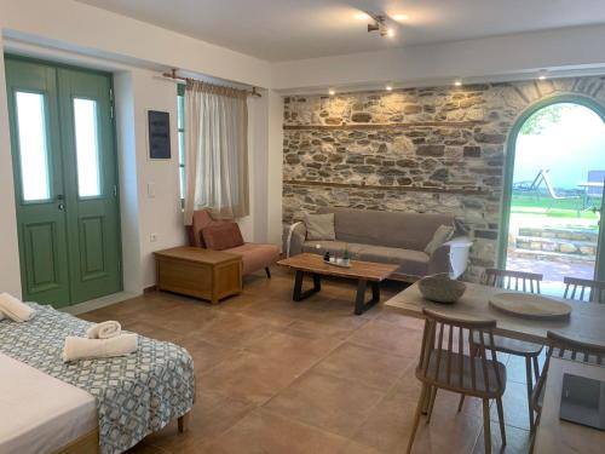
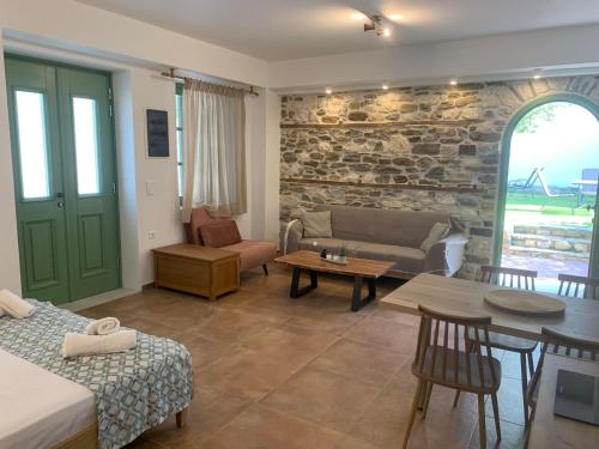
- bowl [416,276,468,304]
